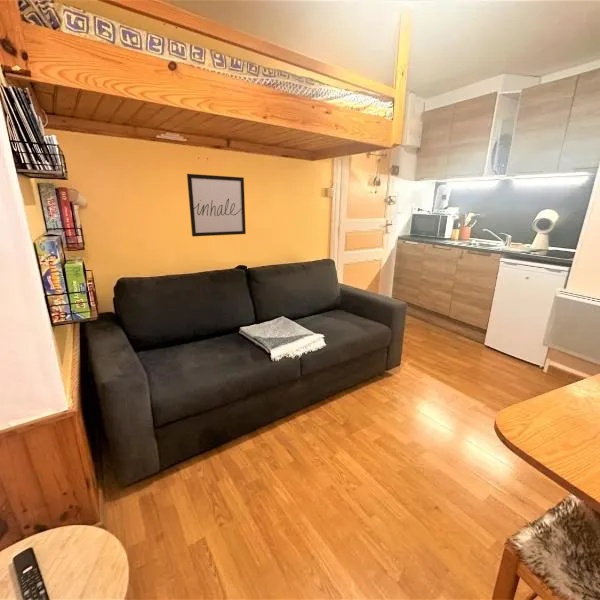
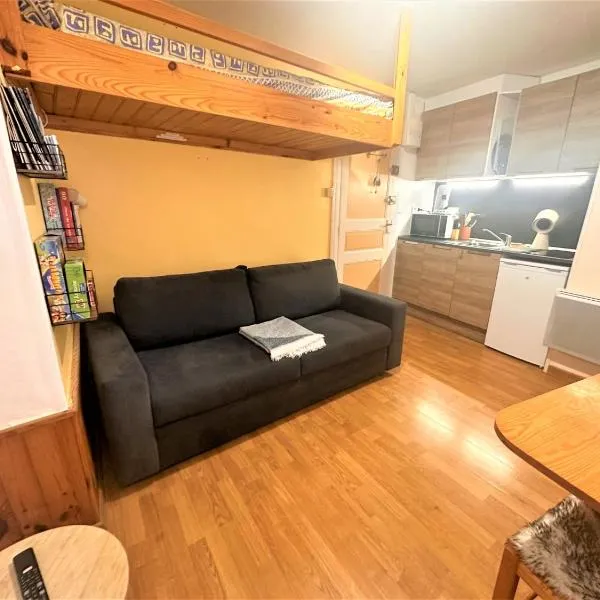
- wall art [186,173,247,237]
